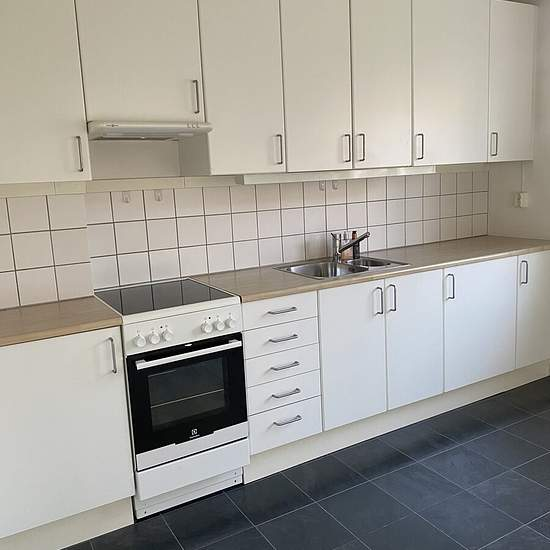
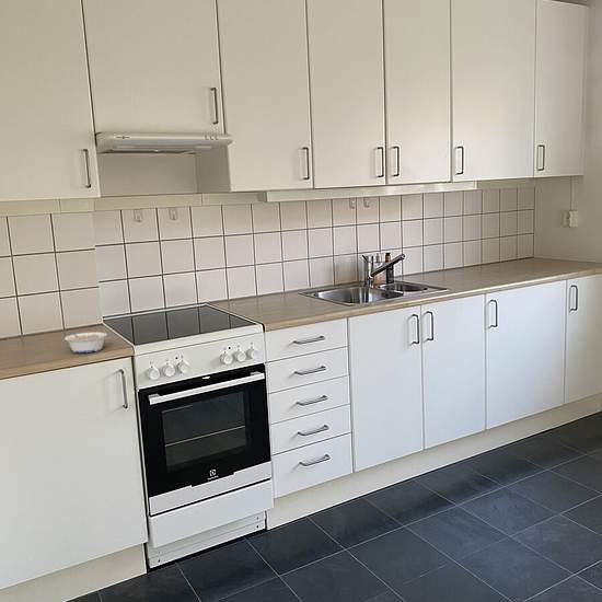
+ legume [63,329,108,354]
